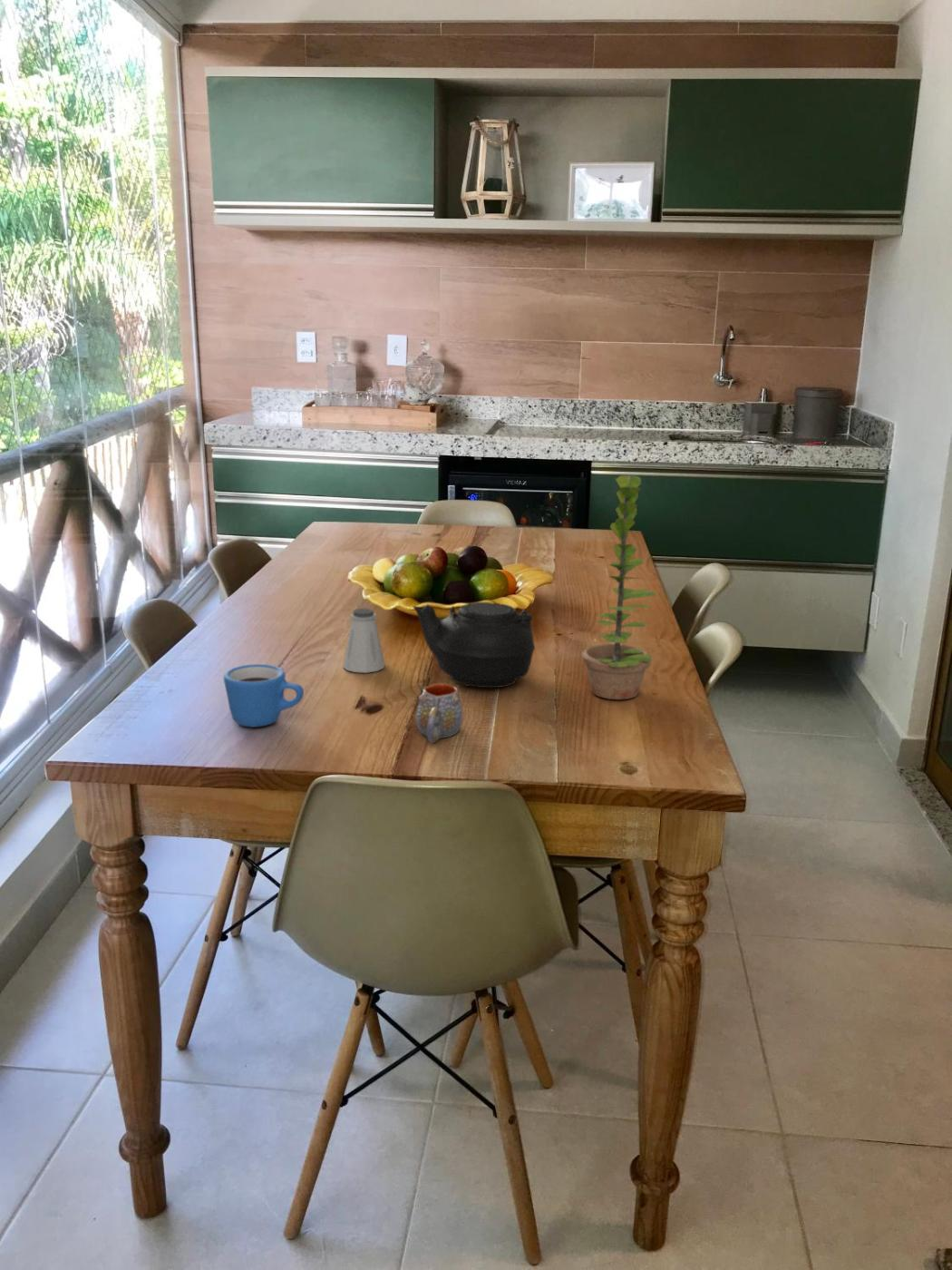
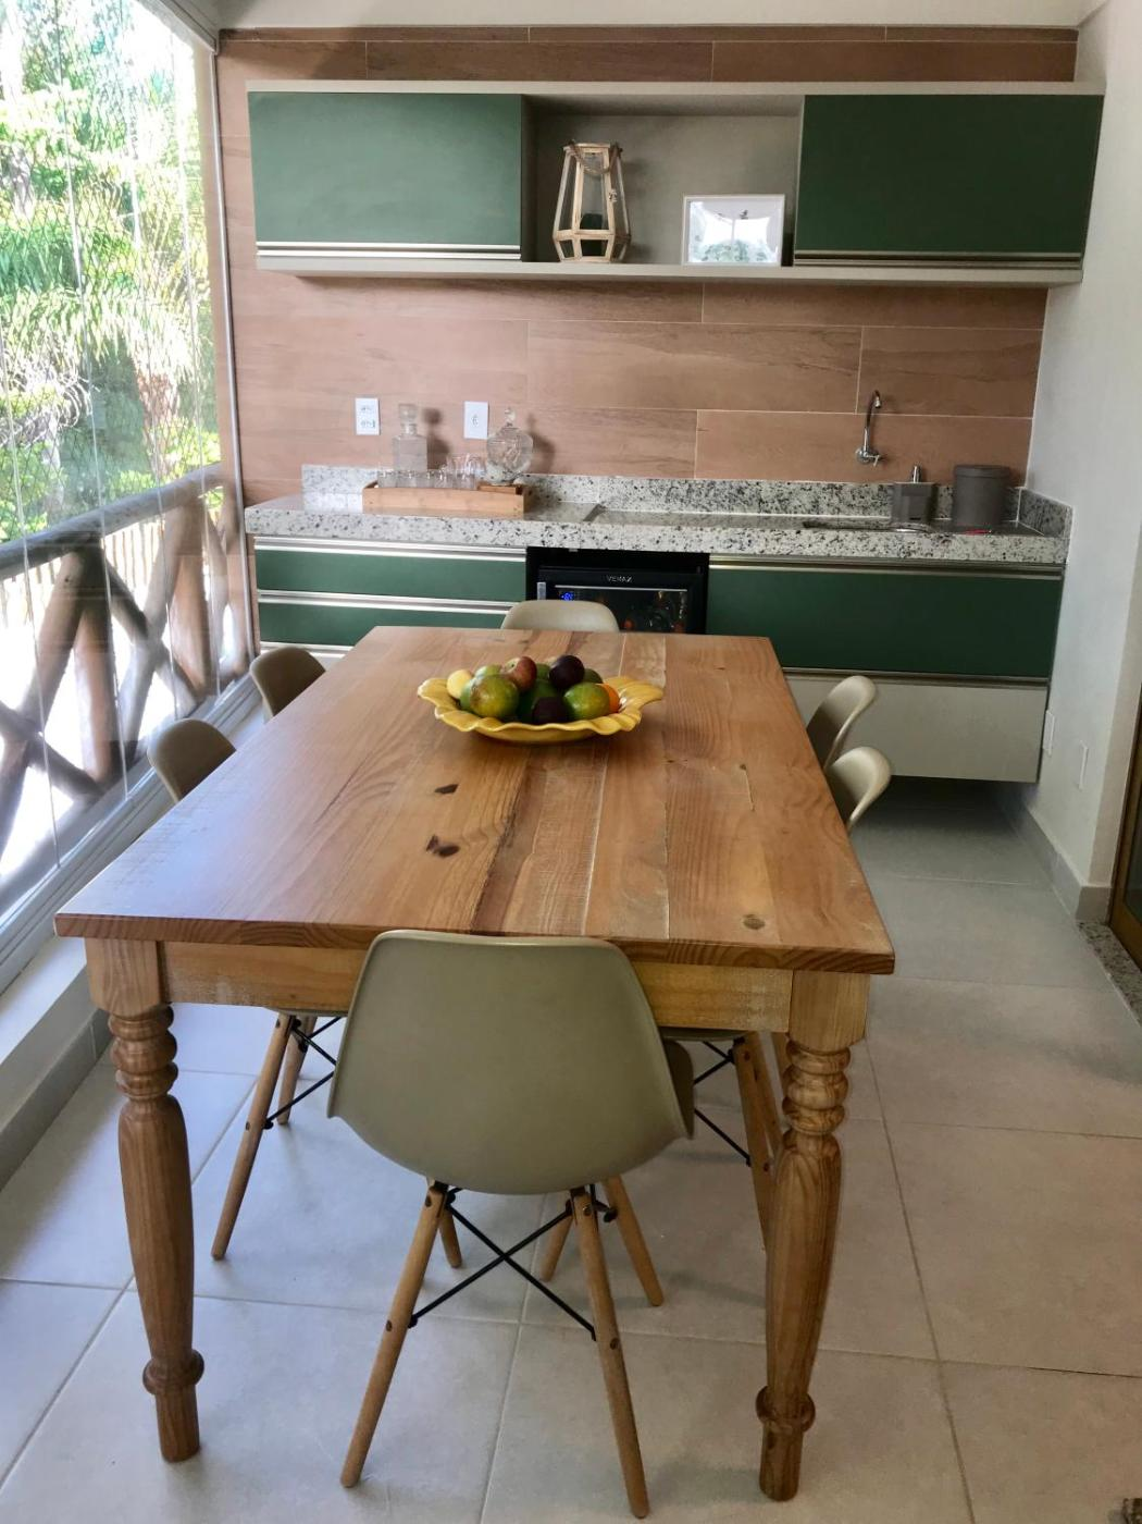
- teapot [412,601,536,689]
- plant [581,474,659,700]
- mug [223,663,305,728]
- saltshaker [342,607,385,674]
- mug [415,682,463,744]
